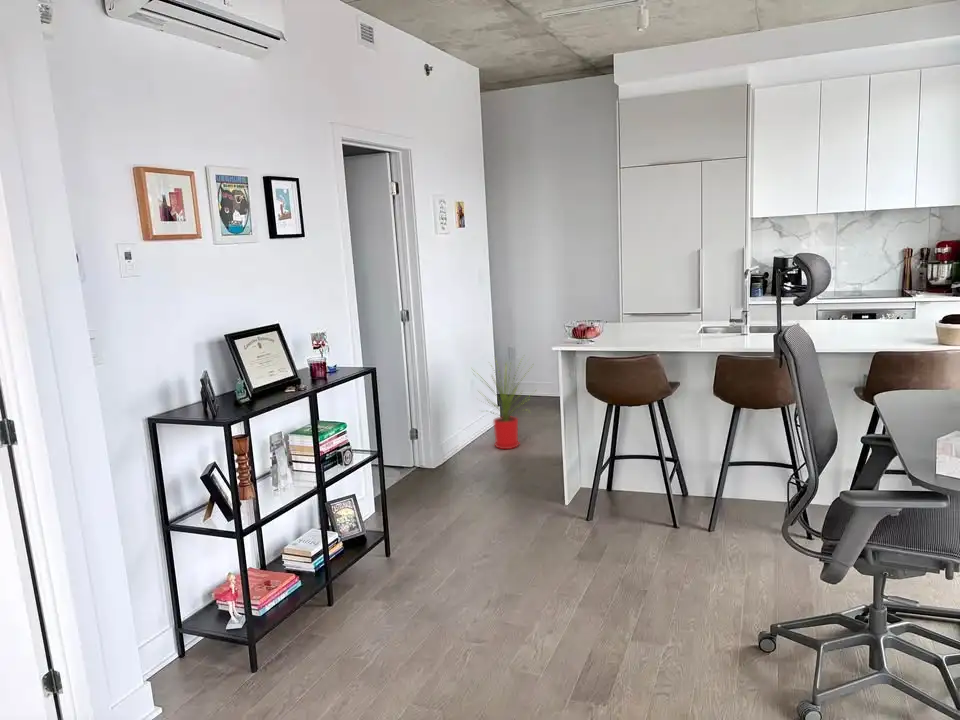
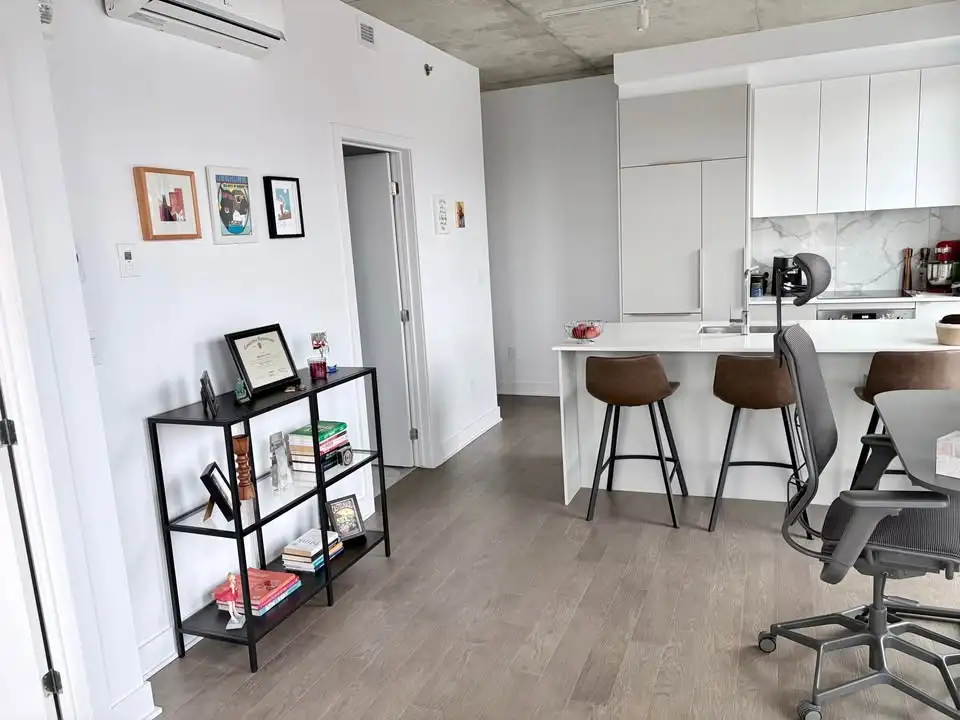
- house plant [471,354,536,450]
